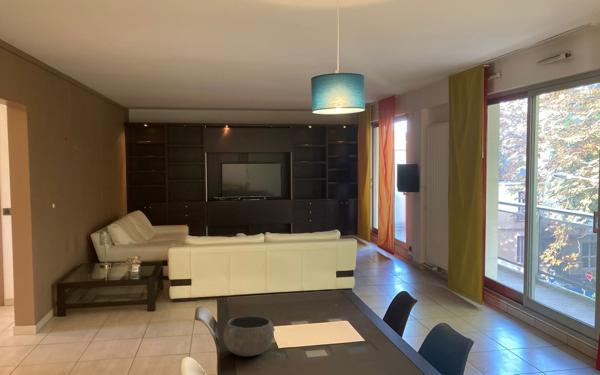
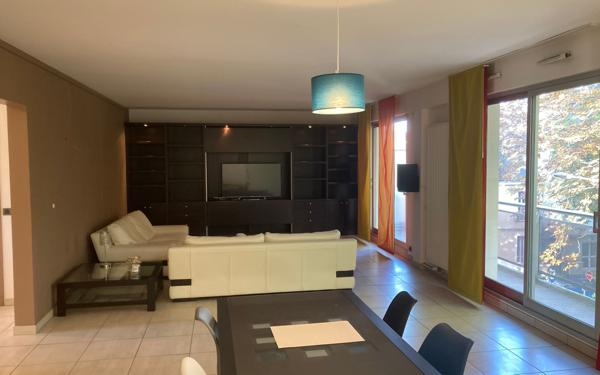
- bowl [222,315,275,357]
